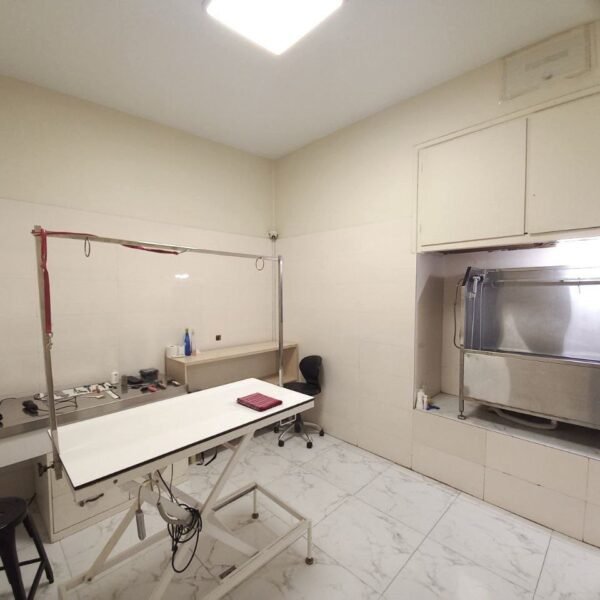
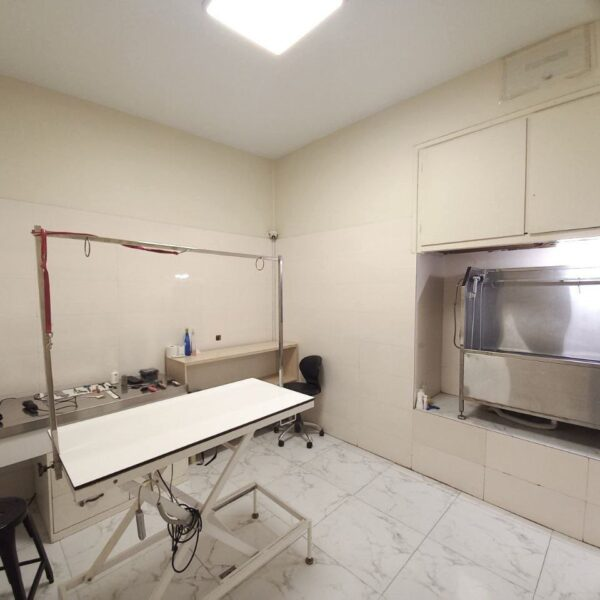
- dish towel [236,391,284,413]
